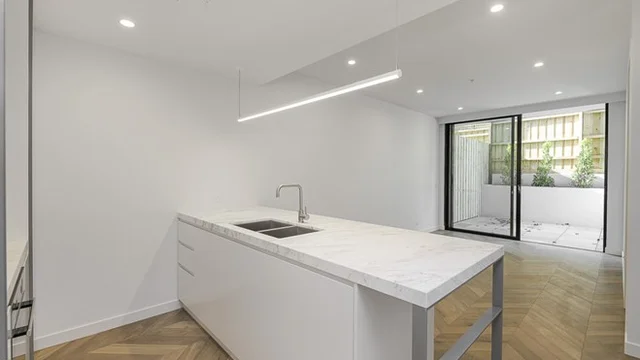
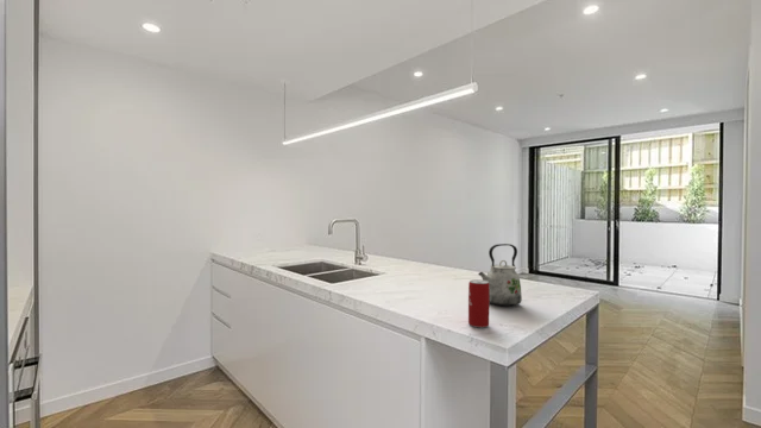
+ beverage can [467,278,491,328]
+ kettle [477,243,523,308]
